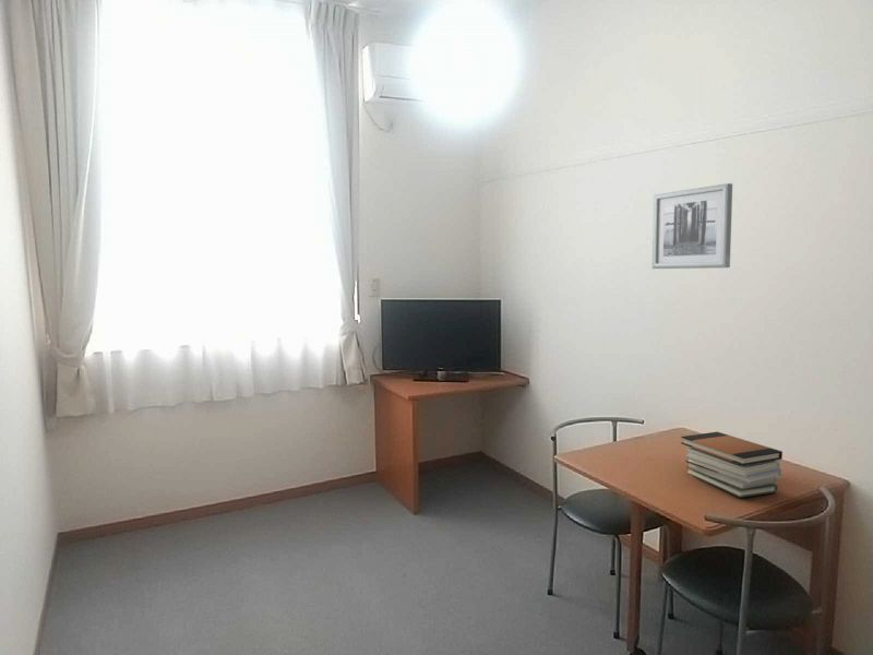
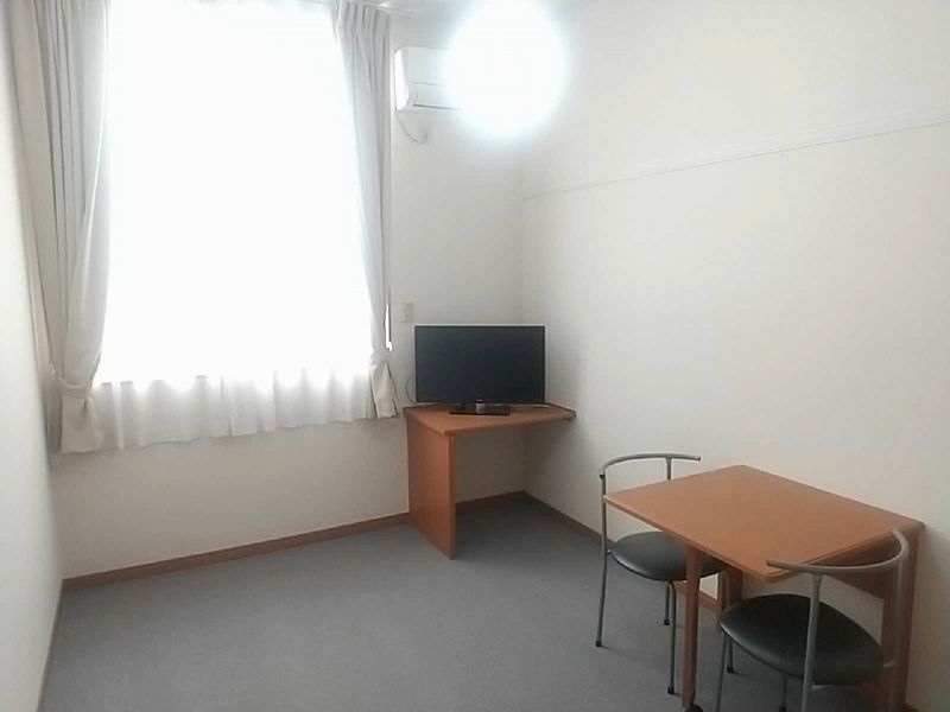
- wall art [651,182,733,270]
- book stack [680,431,784,499]
